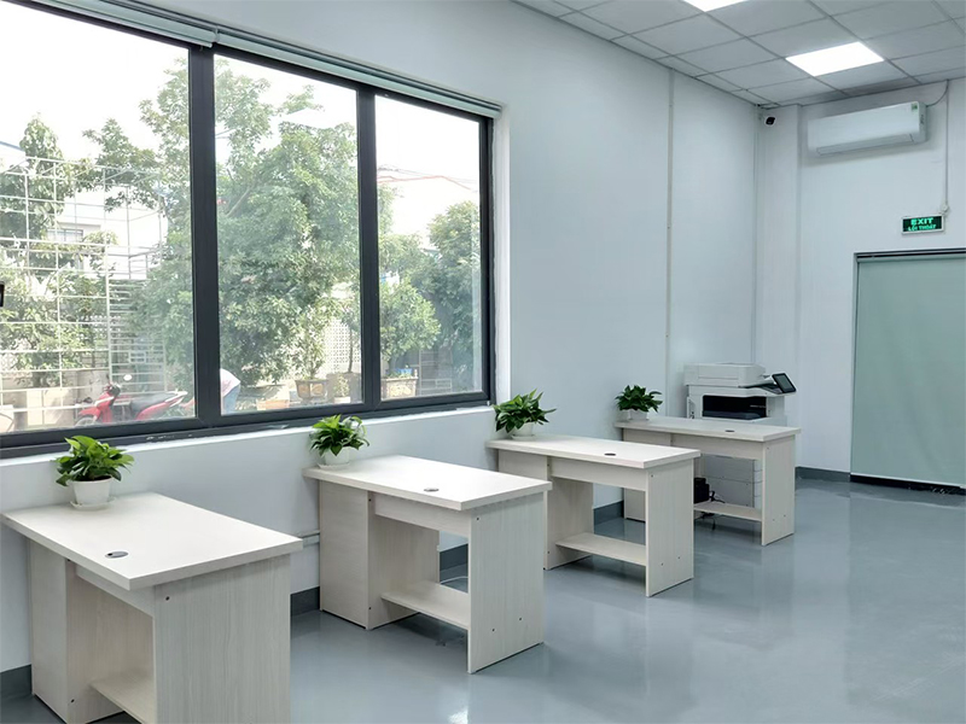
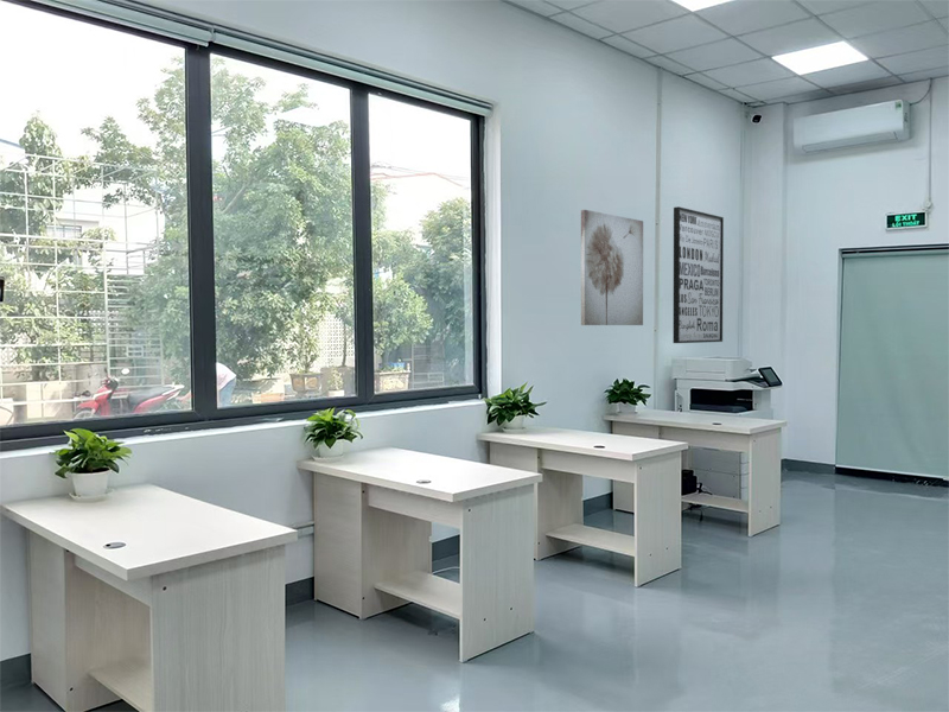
+ wall art [673,205,725,344]
+ wall art [580,209,644,326]
